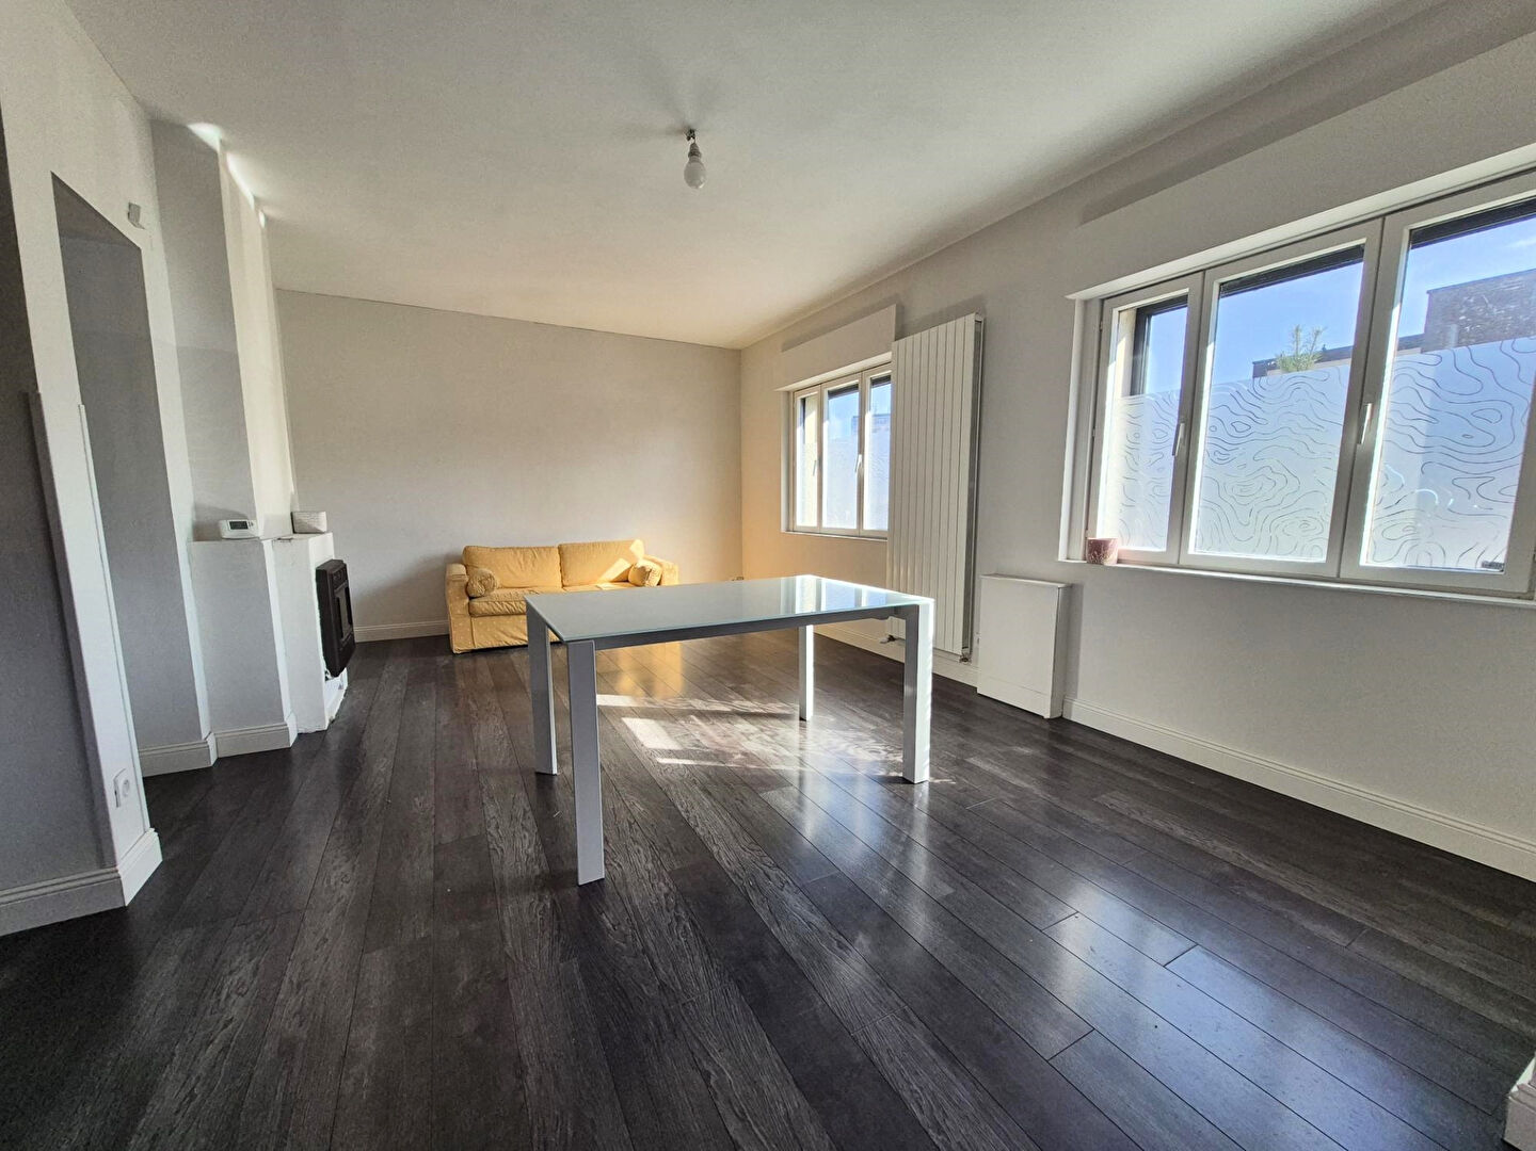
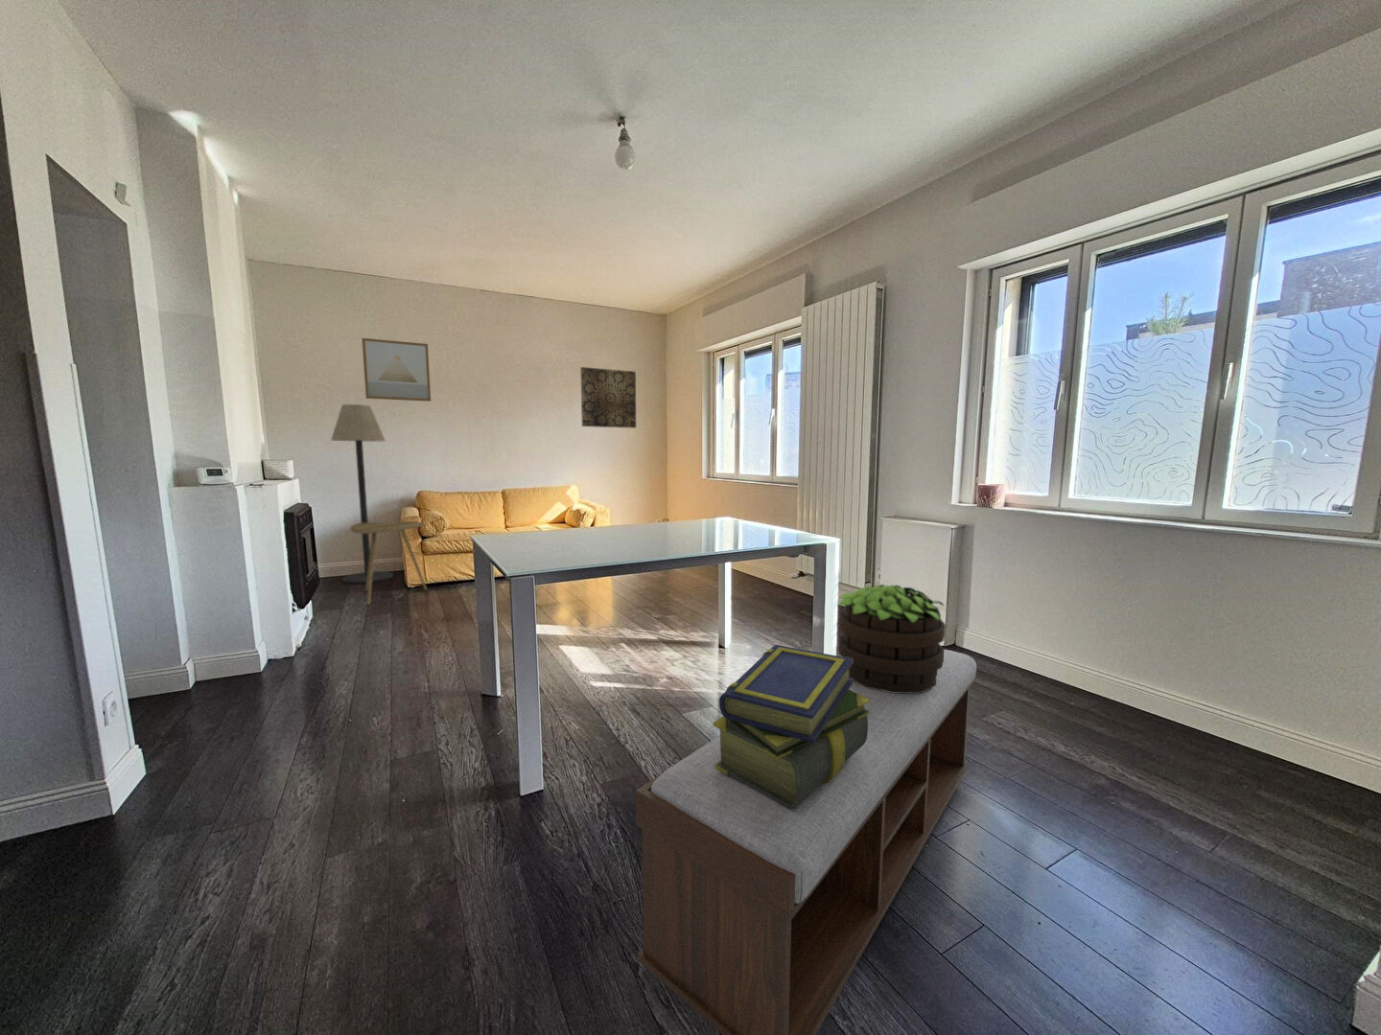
+ stack of books [712,644,870,809]
+ side table [350,522,428,606]
+ potted plant [837,584,950,693]
+ wall art [361,337,432,402]
+ bench [635,649,978,1035]
+ wall art [580,366,637,429]
+ floor lamp [329,403,394,585]
